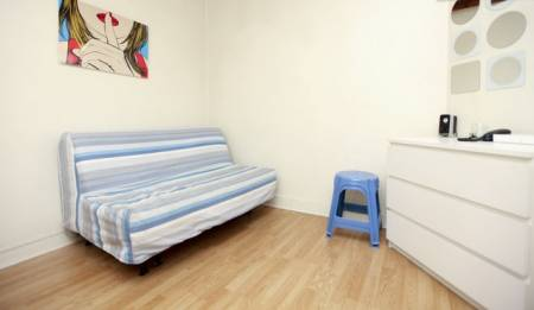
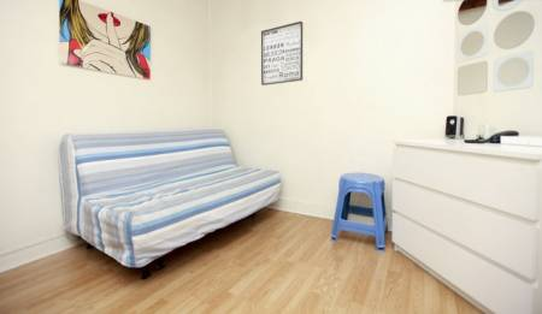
+ wall art [260,20,304,87]
